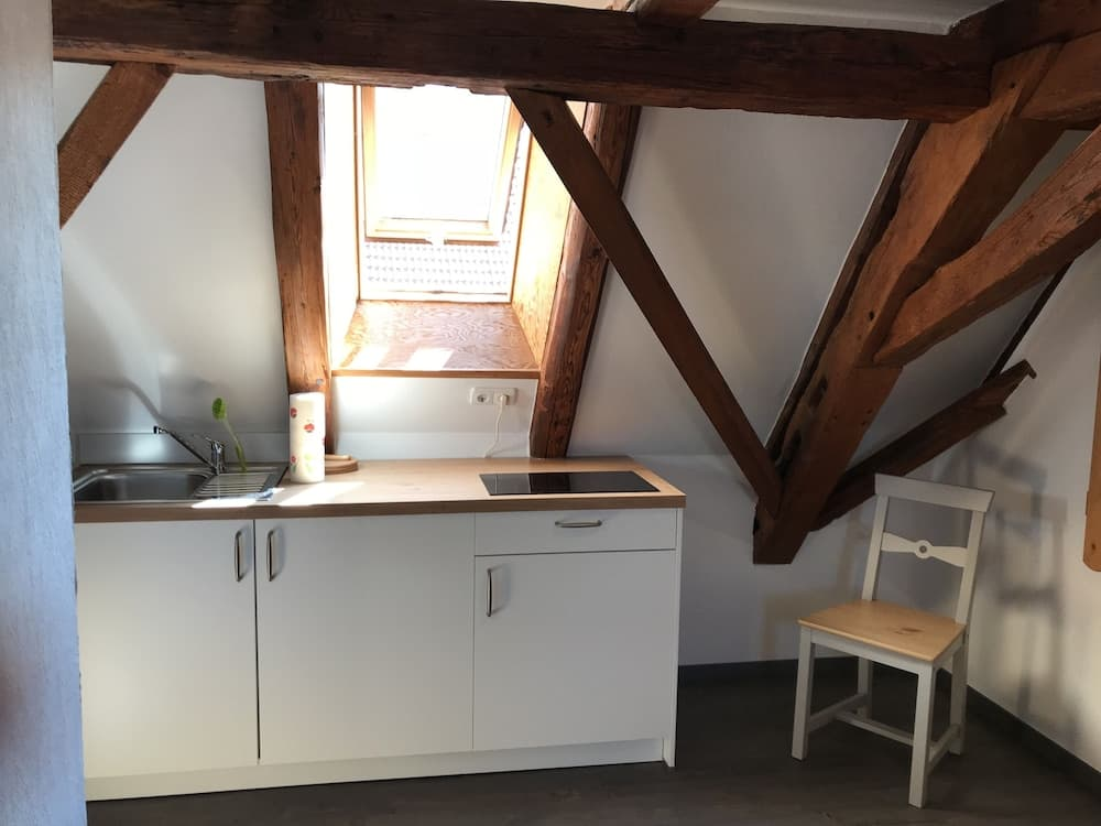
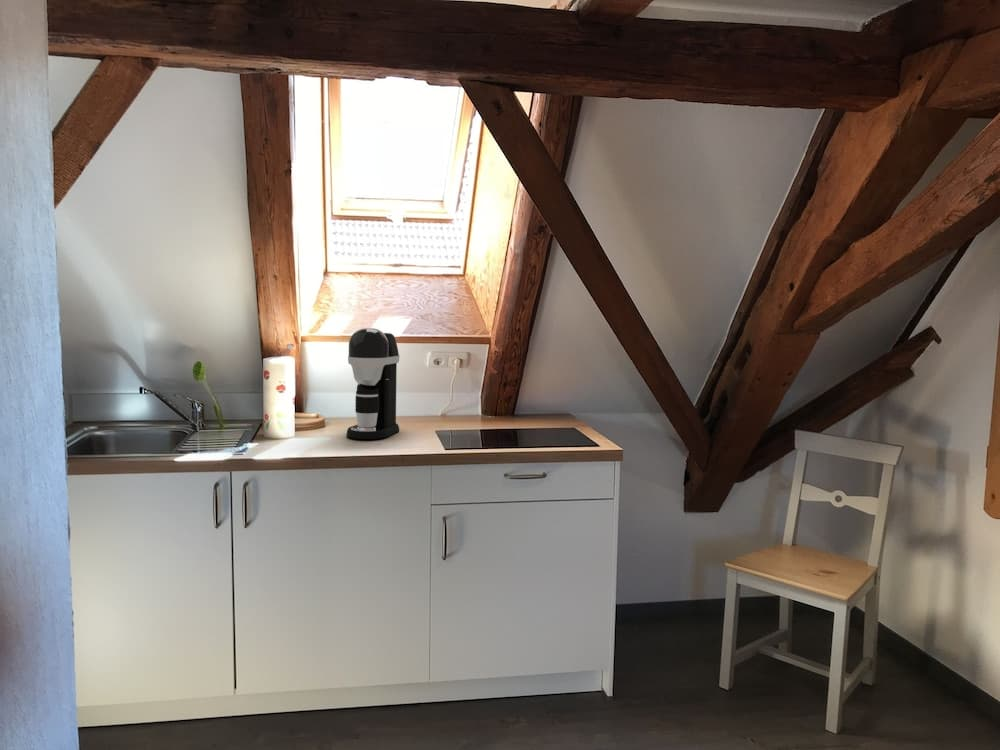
+ coffee maker [346,327,400,440]
